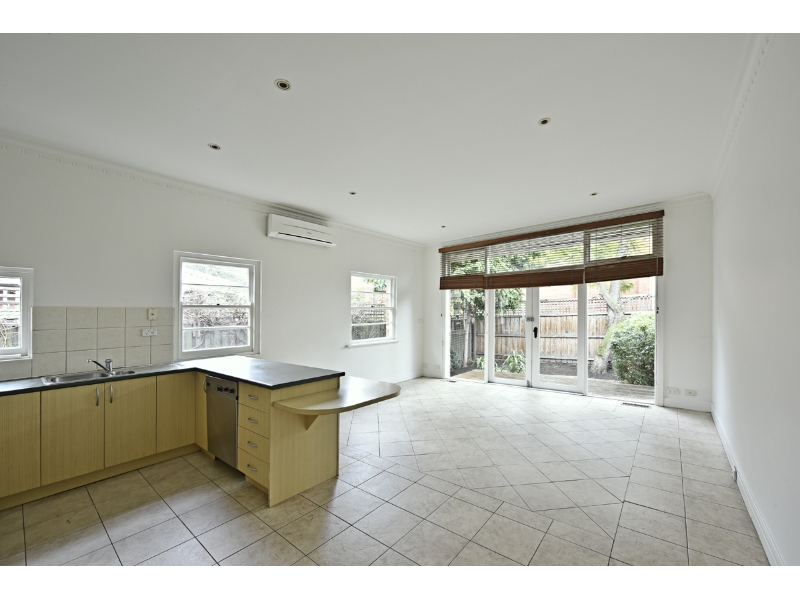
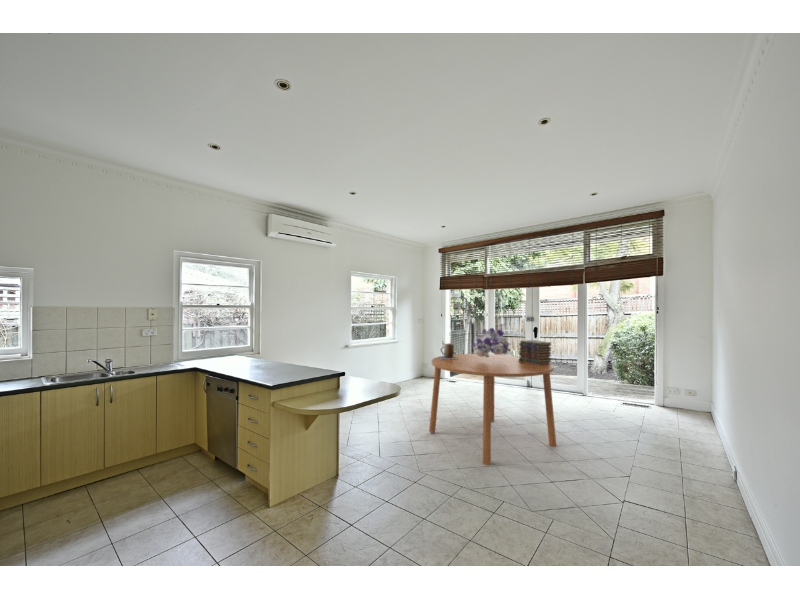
+ ceramic jug [438,342,457,359]
+ bouquet [471,327,512,357]
+ book stack [518,339,553,365]
+ dining table [428,353,557,466]
